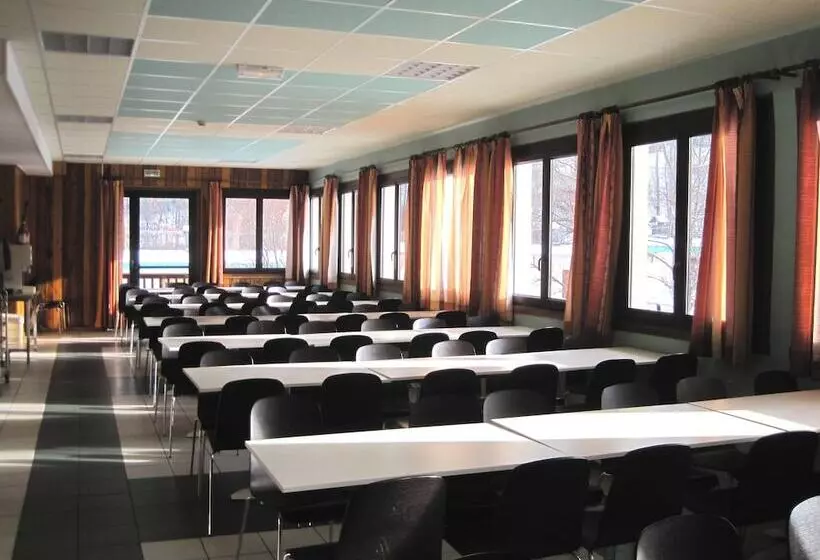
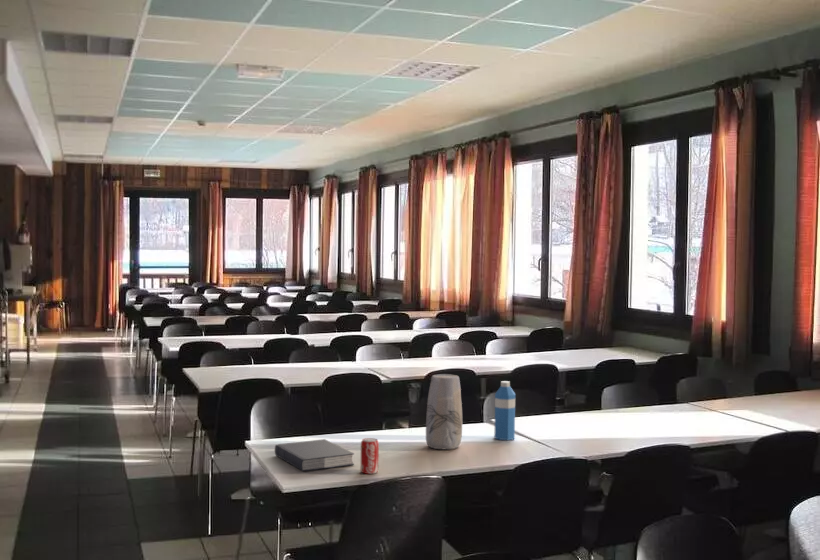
+ vase [425,373,463,450]
+ water bottle [493,380,516,441]
+ beverage can [360,437,380,475]
+ book [274,438,355,472]
